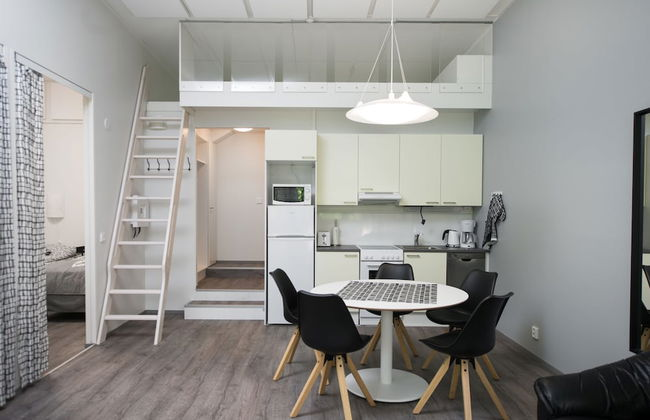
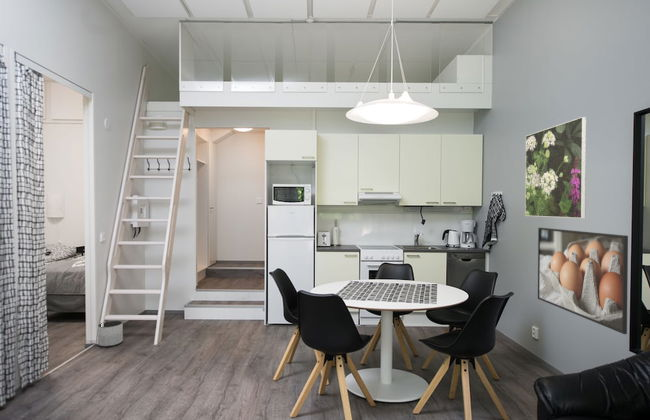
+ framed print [537,227,629,335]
+ planter [97,320,124,348]
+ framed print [524,116,587,219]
